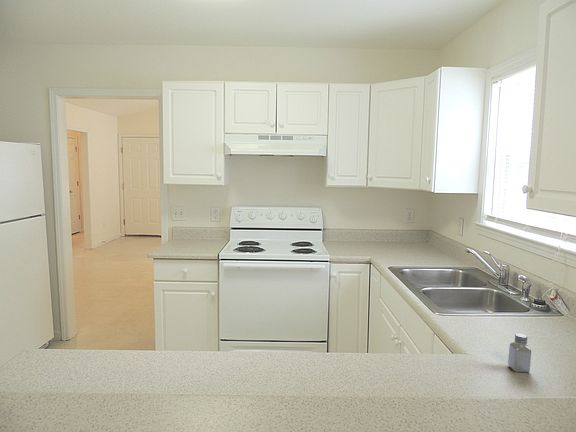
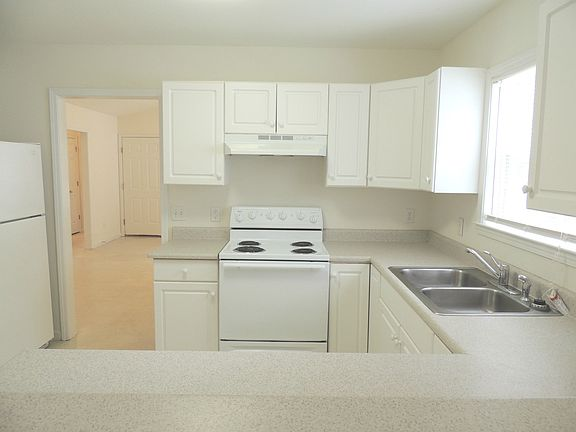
- saltshaker [507,333,532,373]
